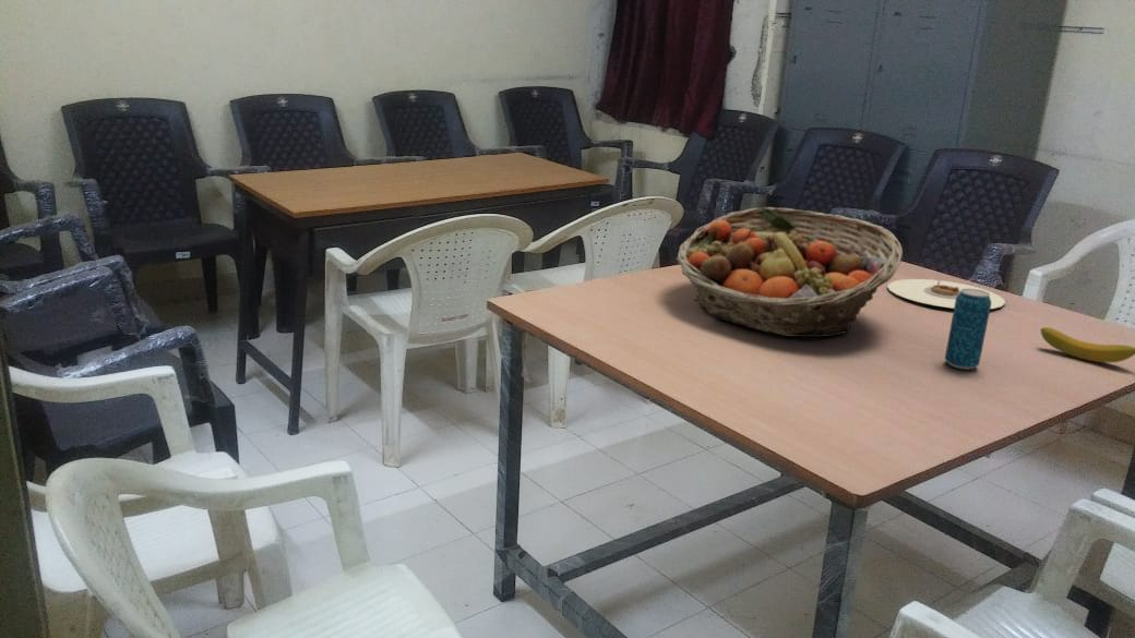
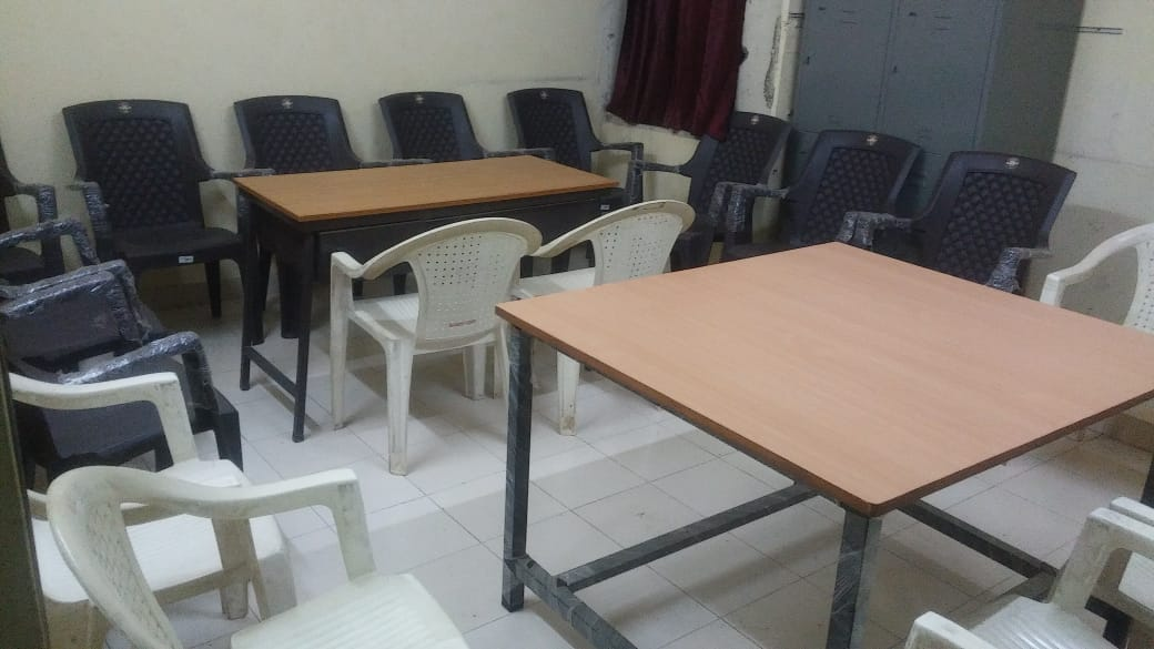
- banana [1040,326,1135,363]
- plate [886,278,1006,310]
- beverage can [944,289,991,371]
- fruit basket [676,206,904,338]
